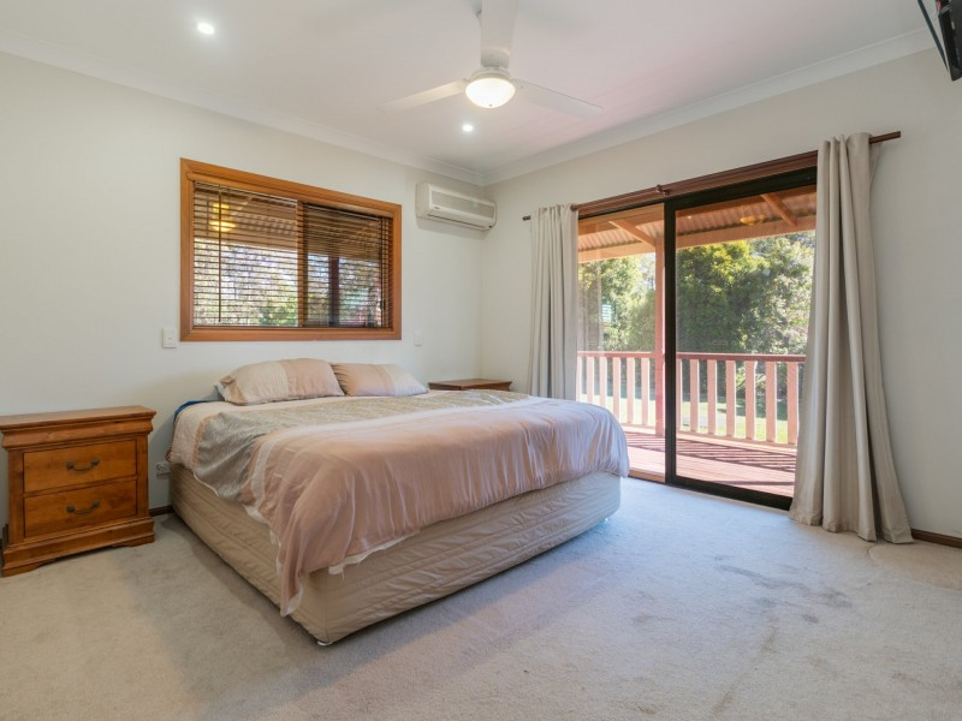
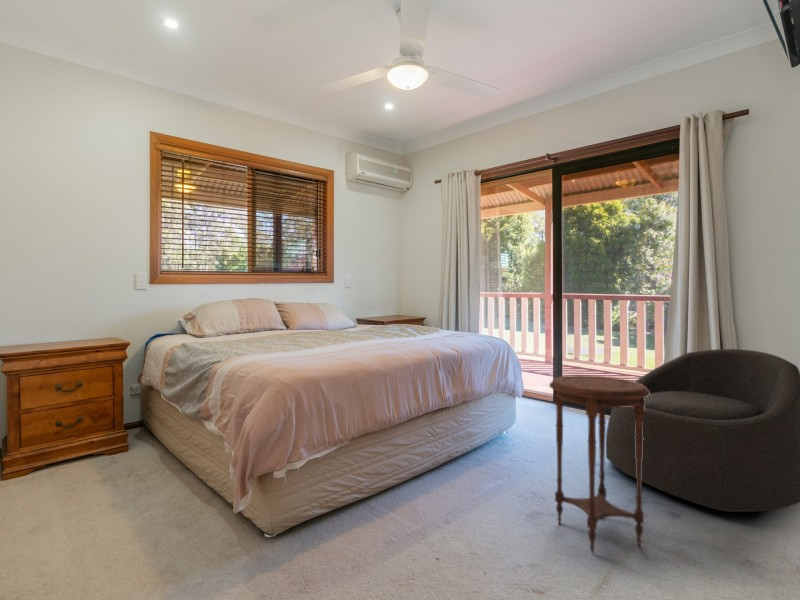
+ side table [548,374,650,554]
+ armchair [605,348,800,513]
